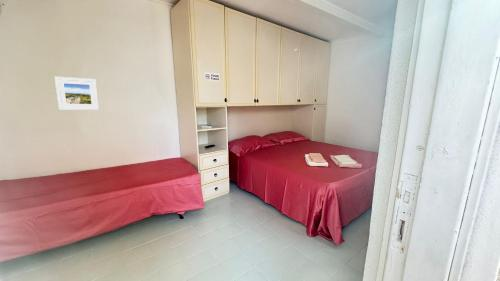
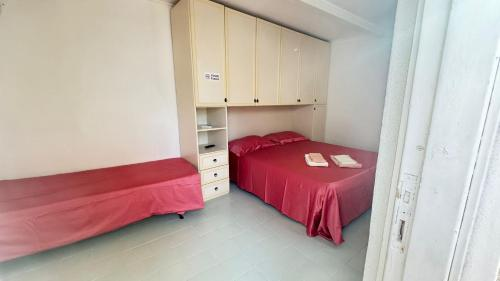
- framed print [54,76,100,111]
